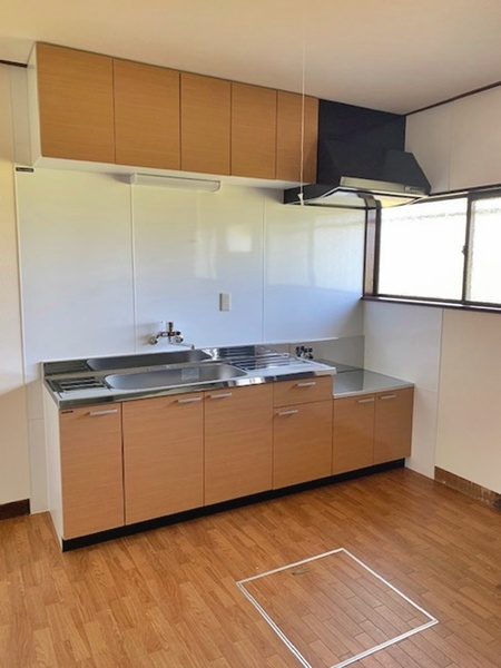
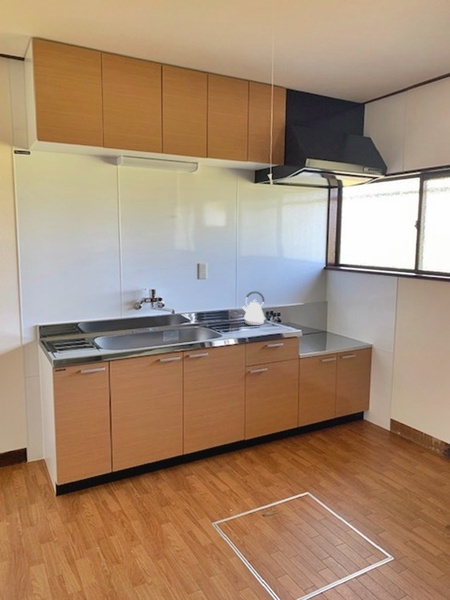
+ kettle [241,290,267,326]
